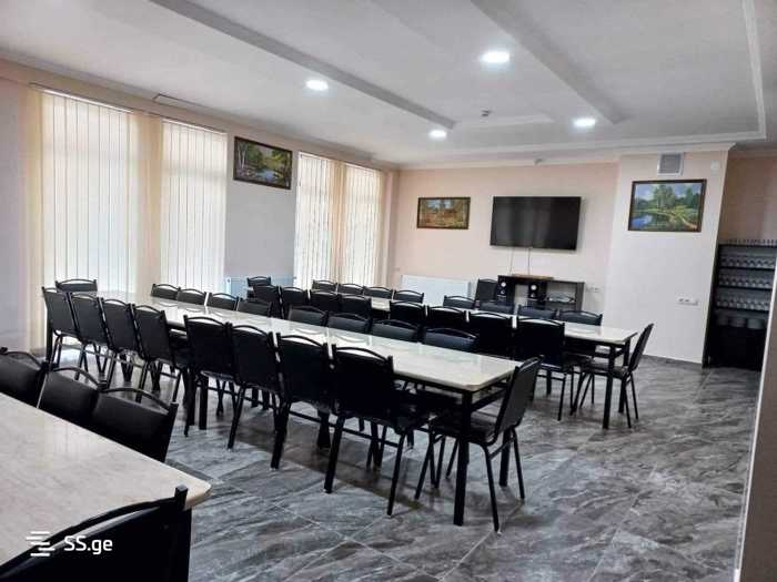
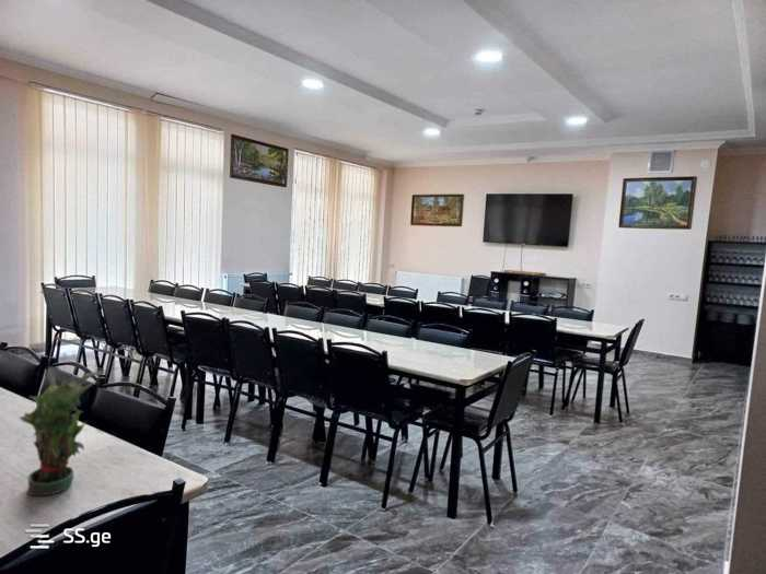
+ potted plant [19,368,105,496]
